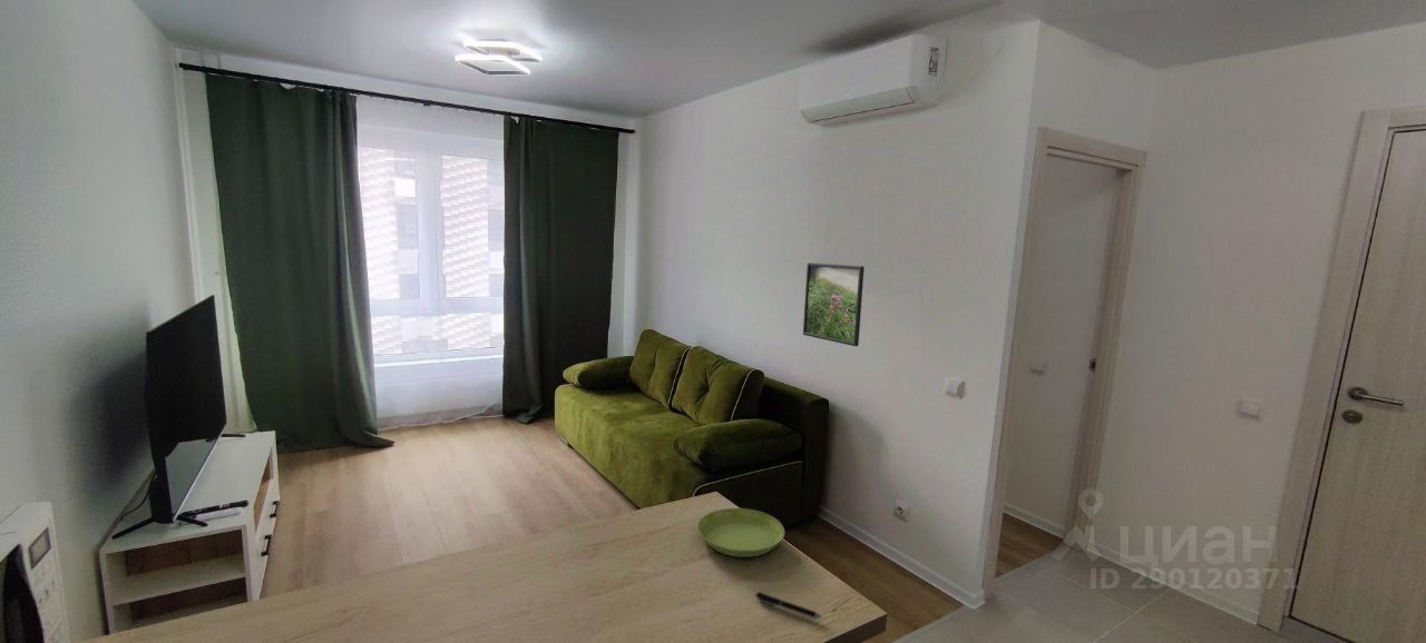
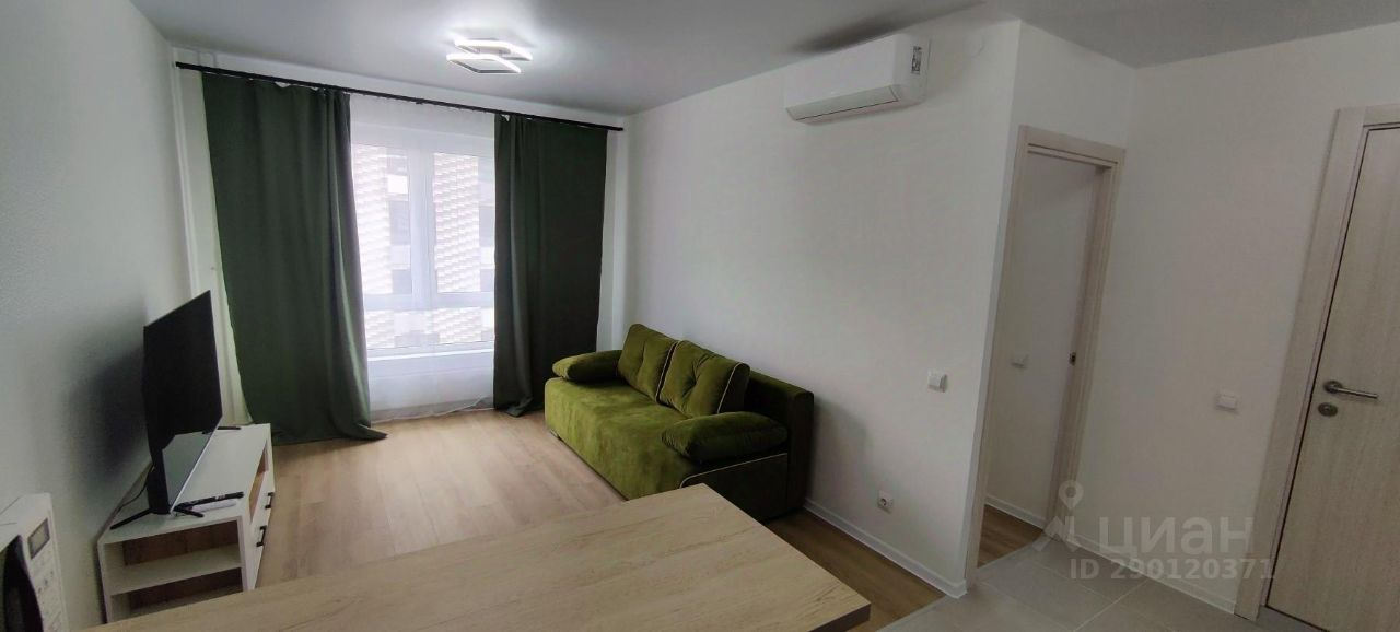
- pen [754,591,823,620]
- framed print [802,261,866,347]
- saucer [696,507,785,558]
